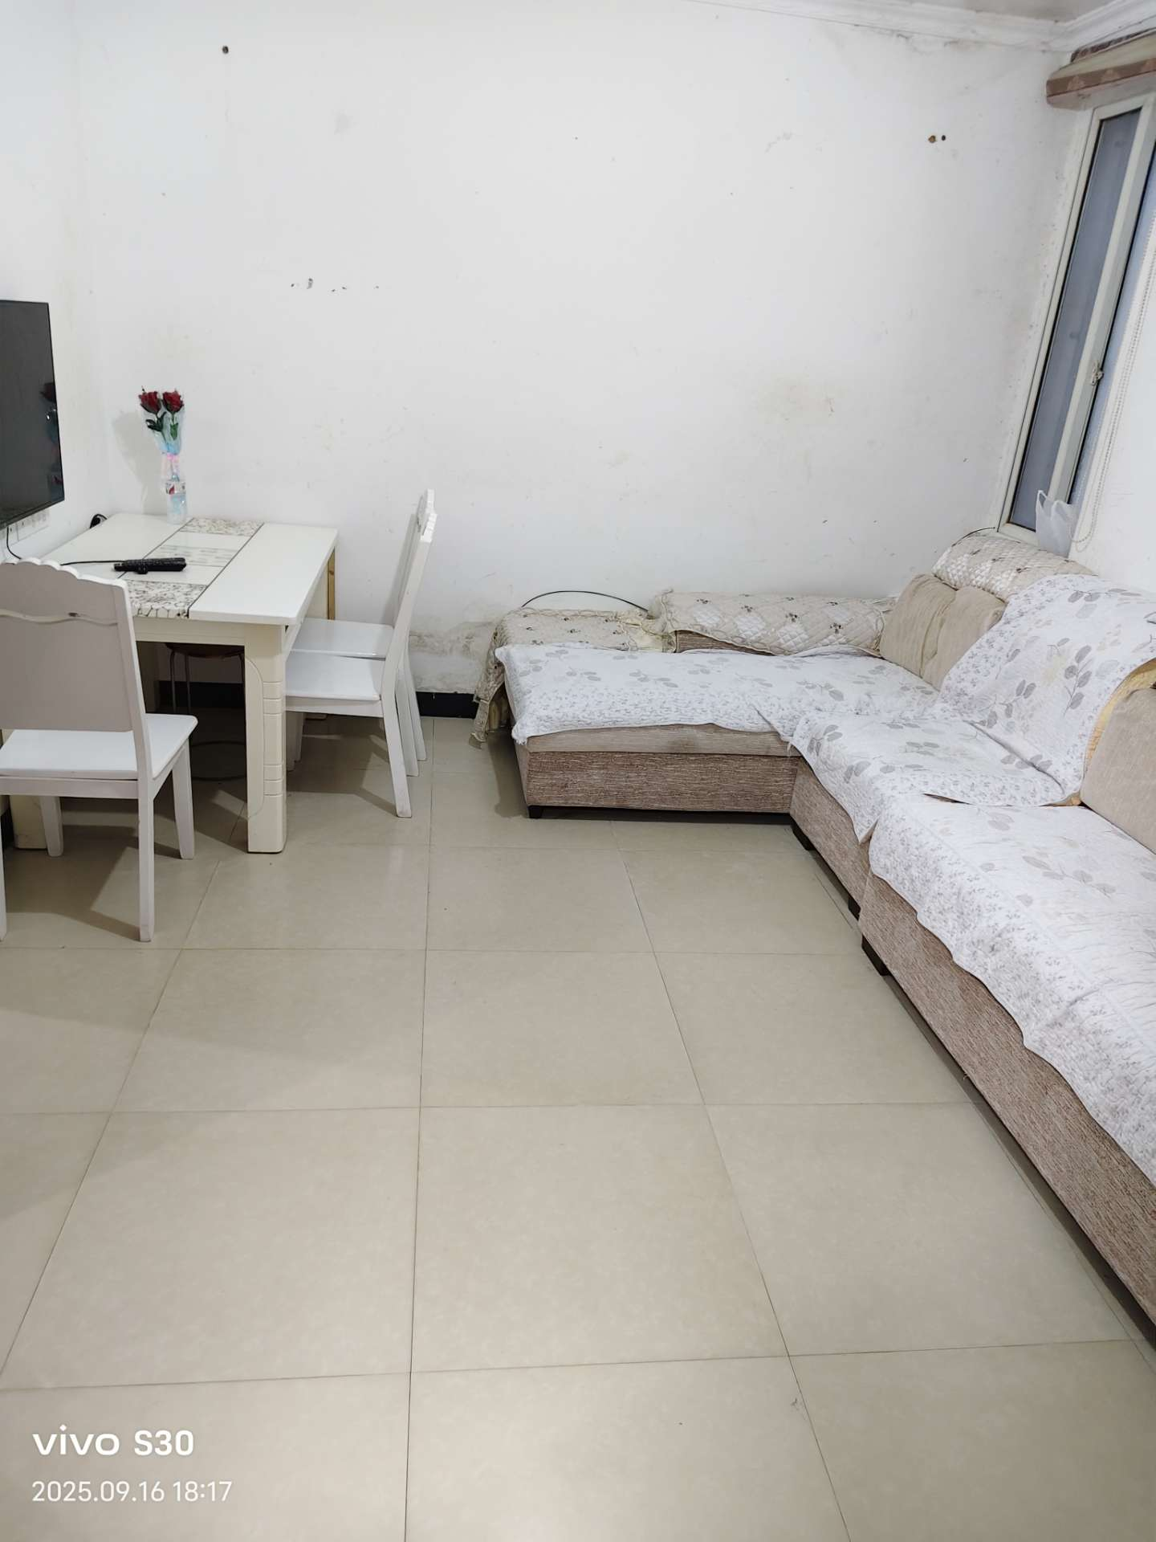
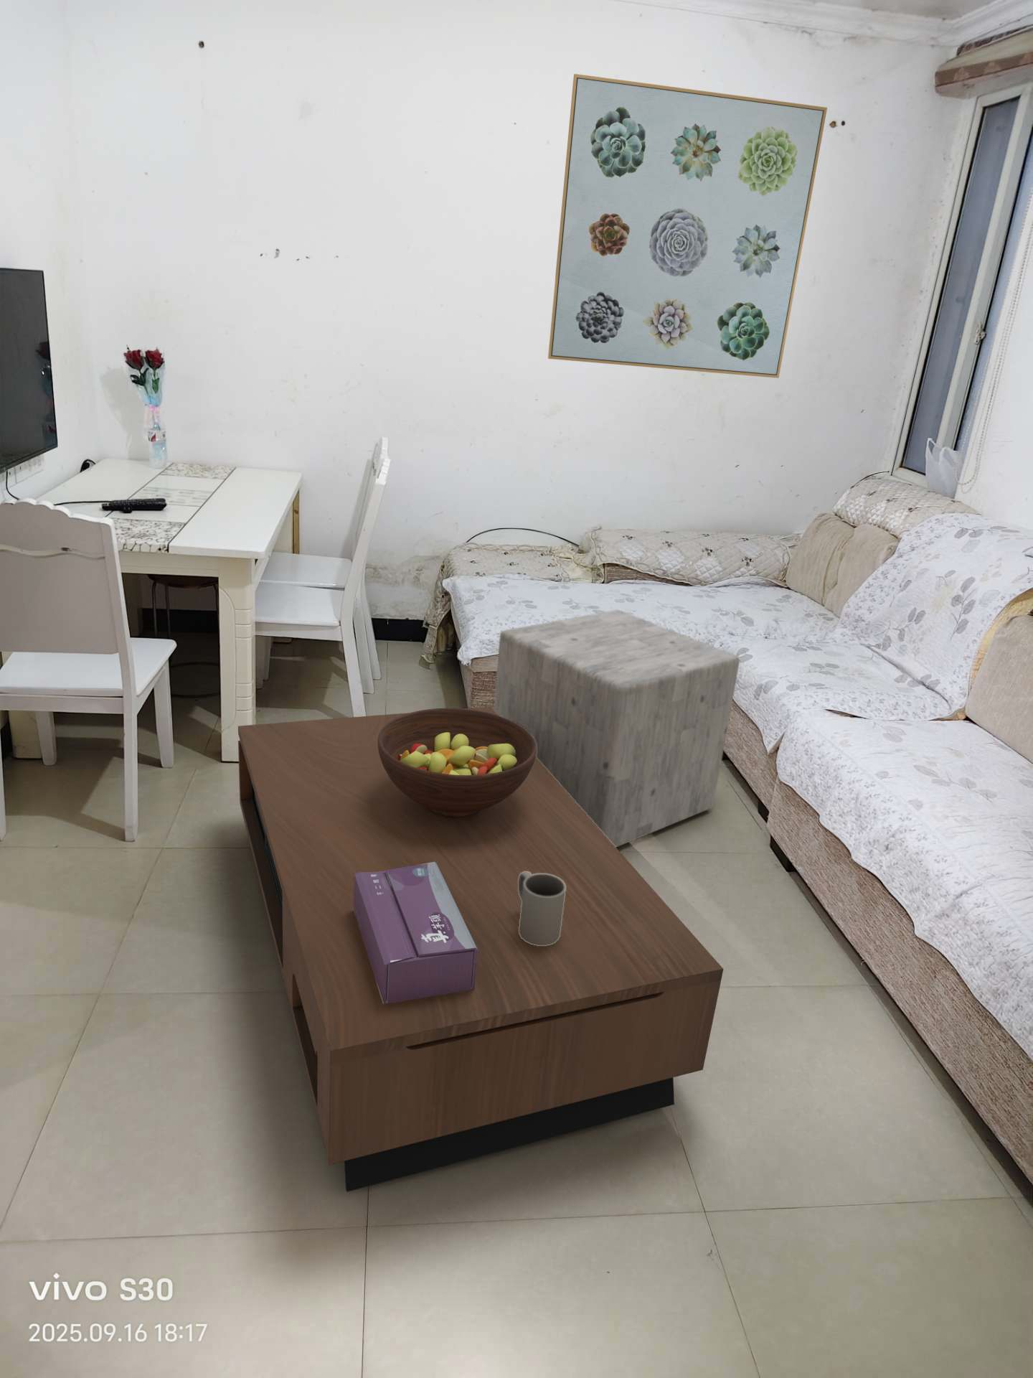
+ coffee table [238,706,724,1192]
+ mug [518,871,566,946]
+ stool [493,610,740,849]
+ fruit bowl [378,707,537,817]
+ tissue box [354,862,477,1004]
+ wall art [547,73,828,379]
